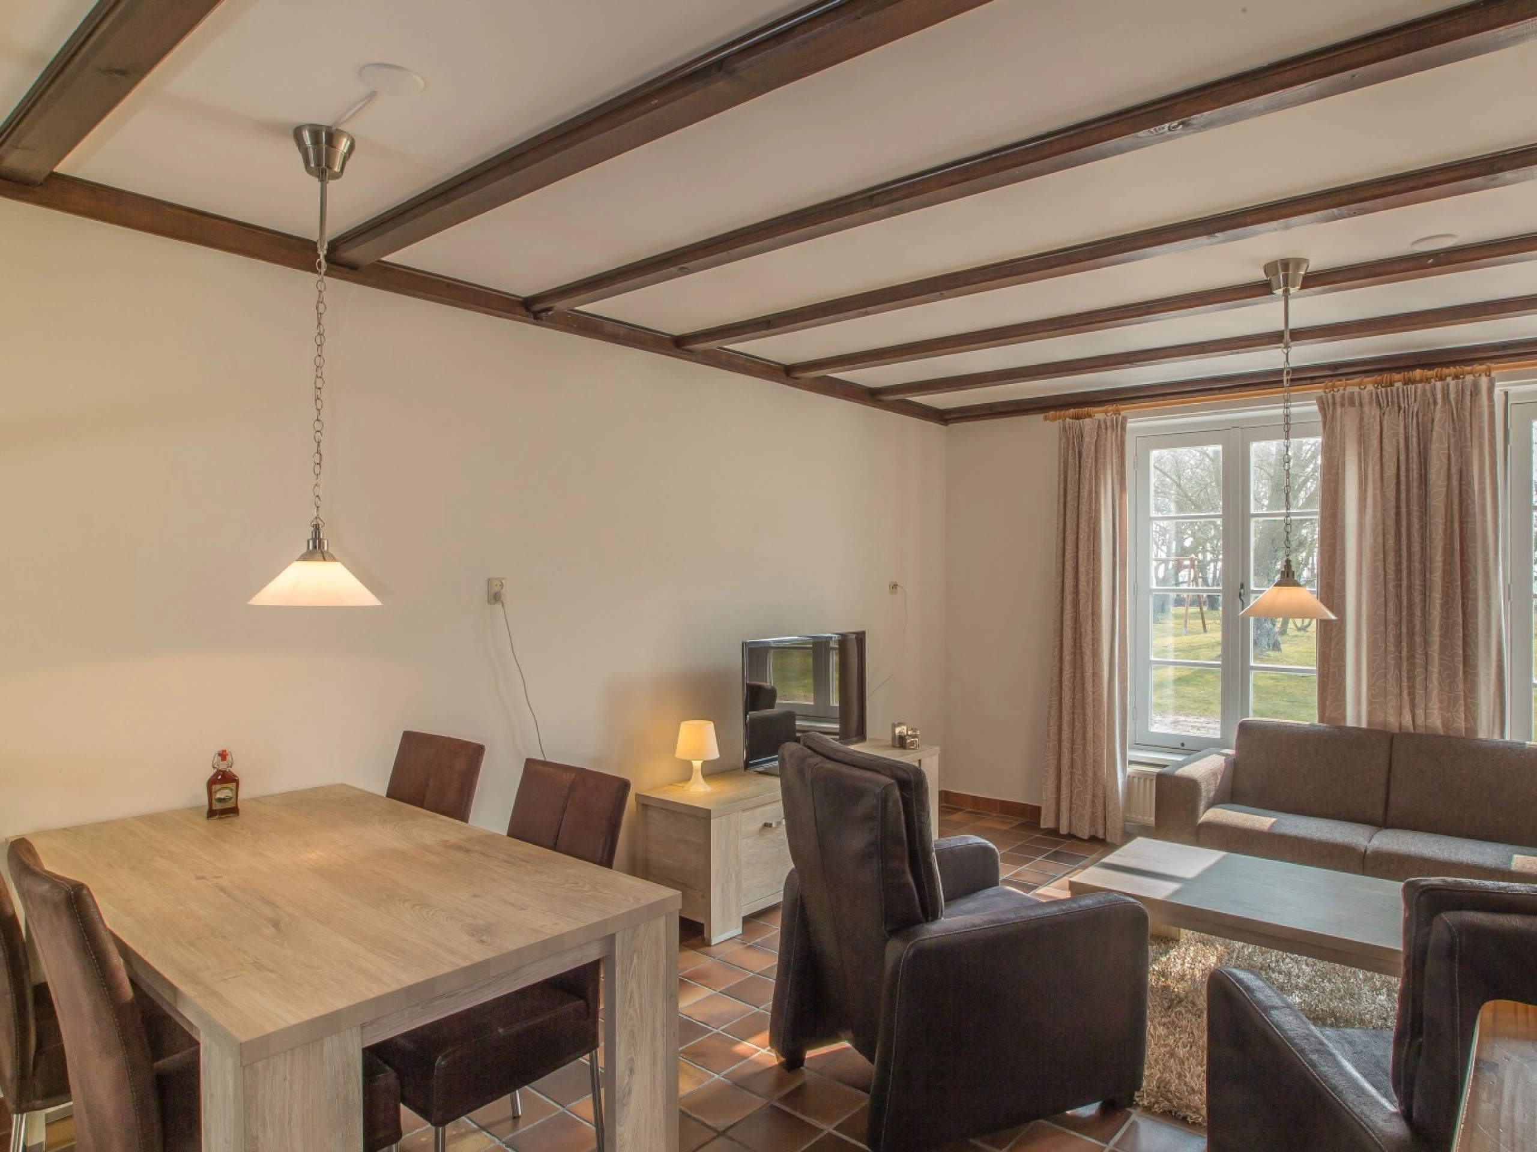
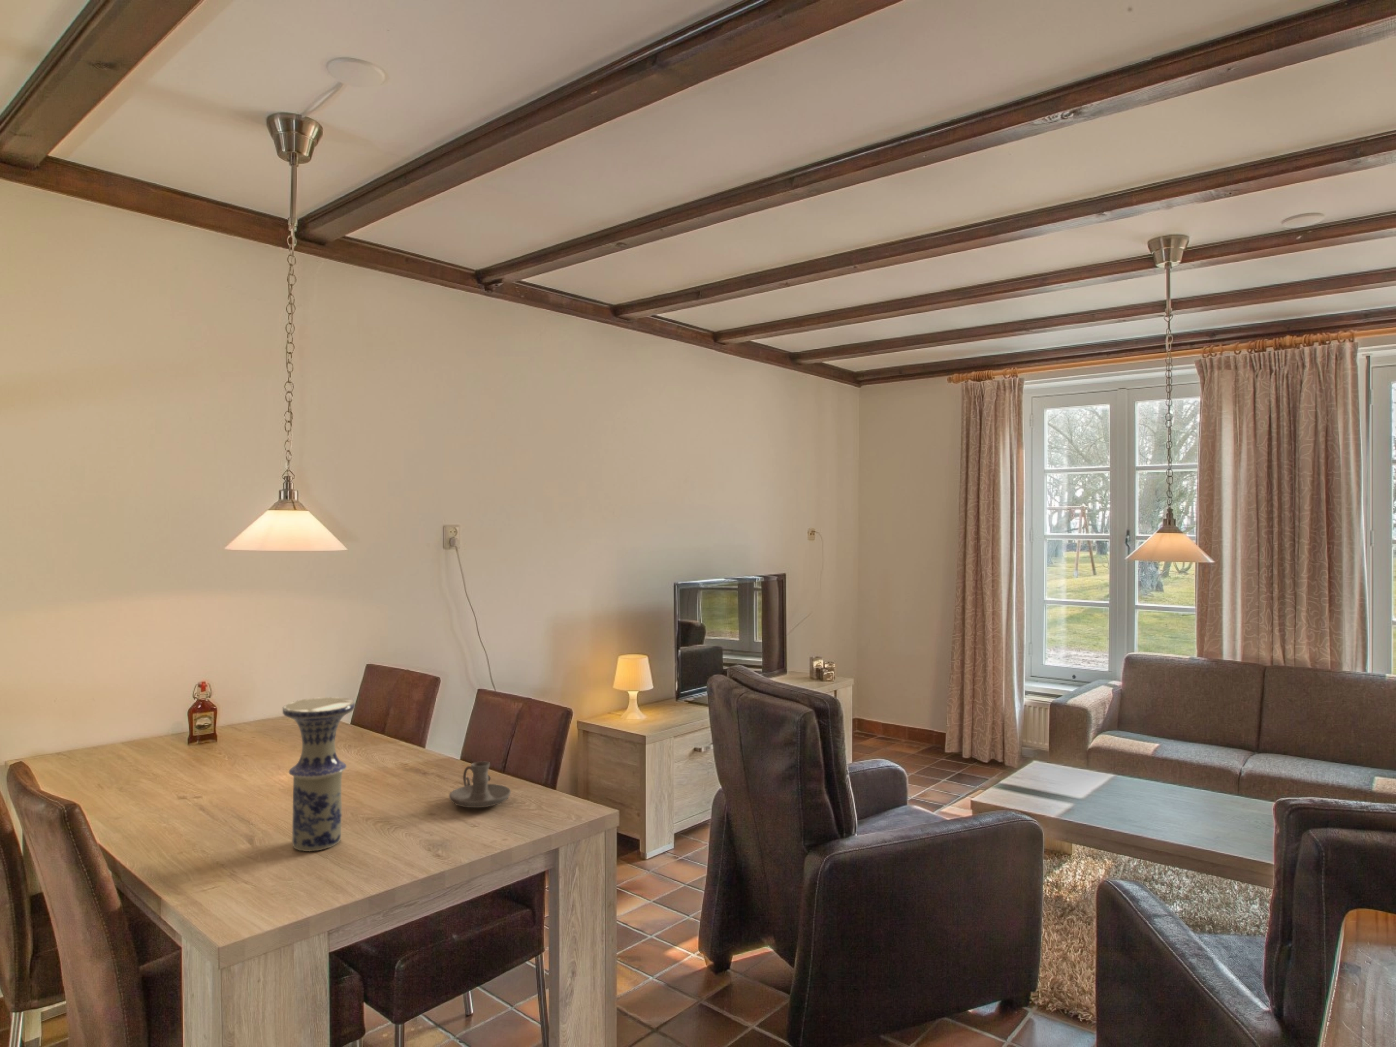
+ candle holder [448,761,511,808]
+ vase [281,696,355,851]
